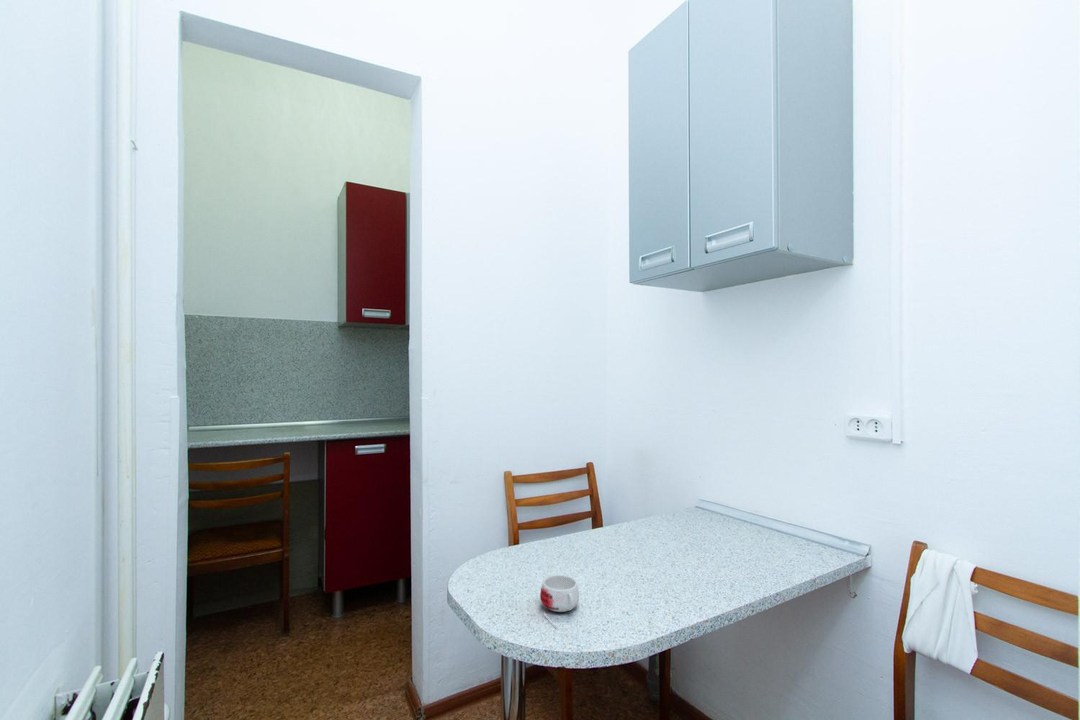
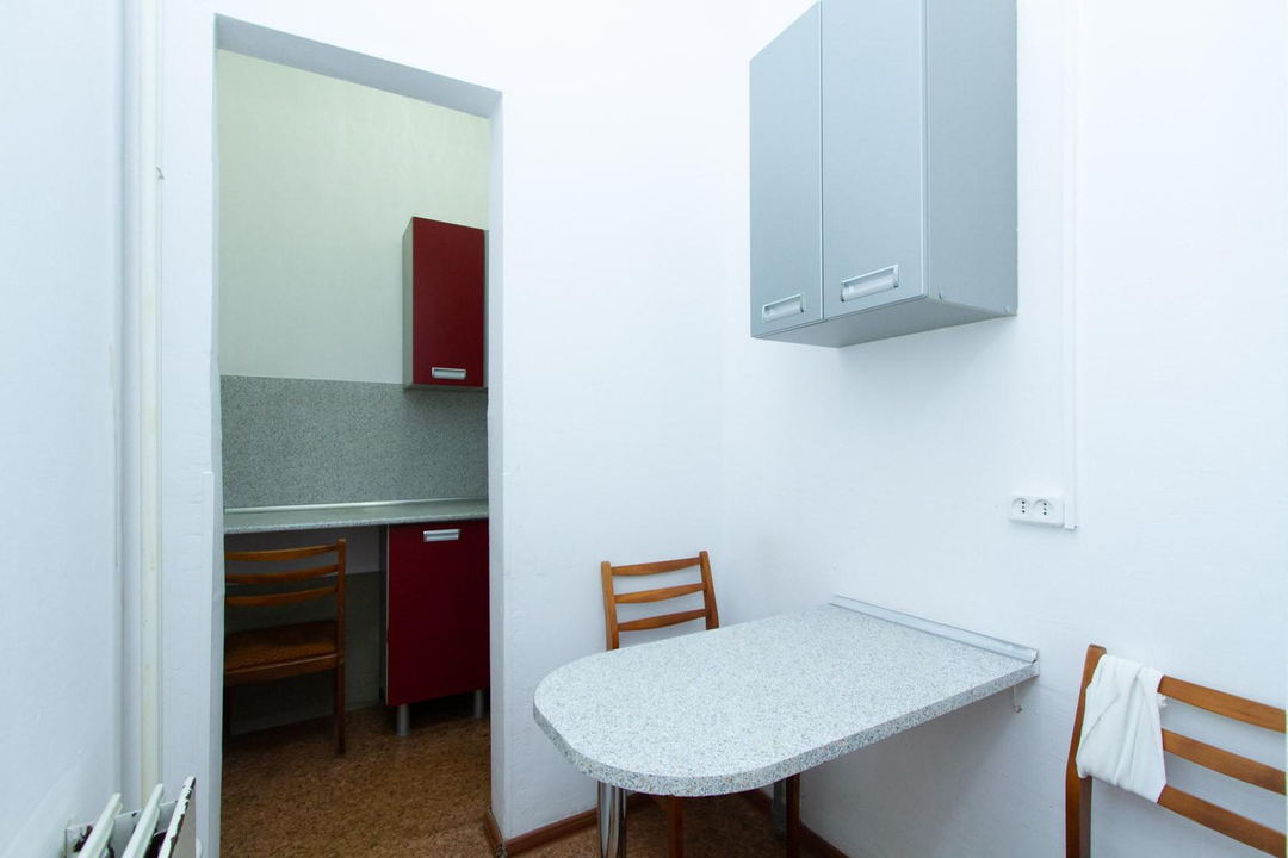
- mug [539,574,580,630]
